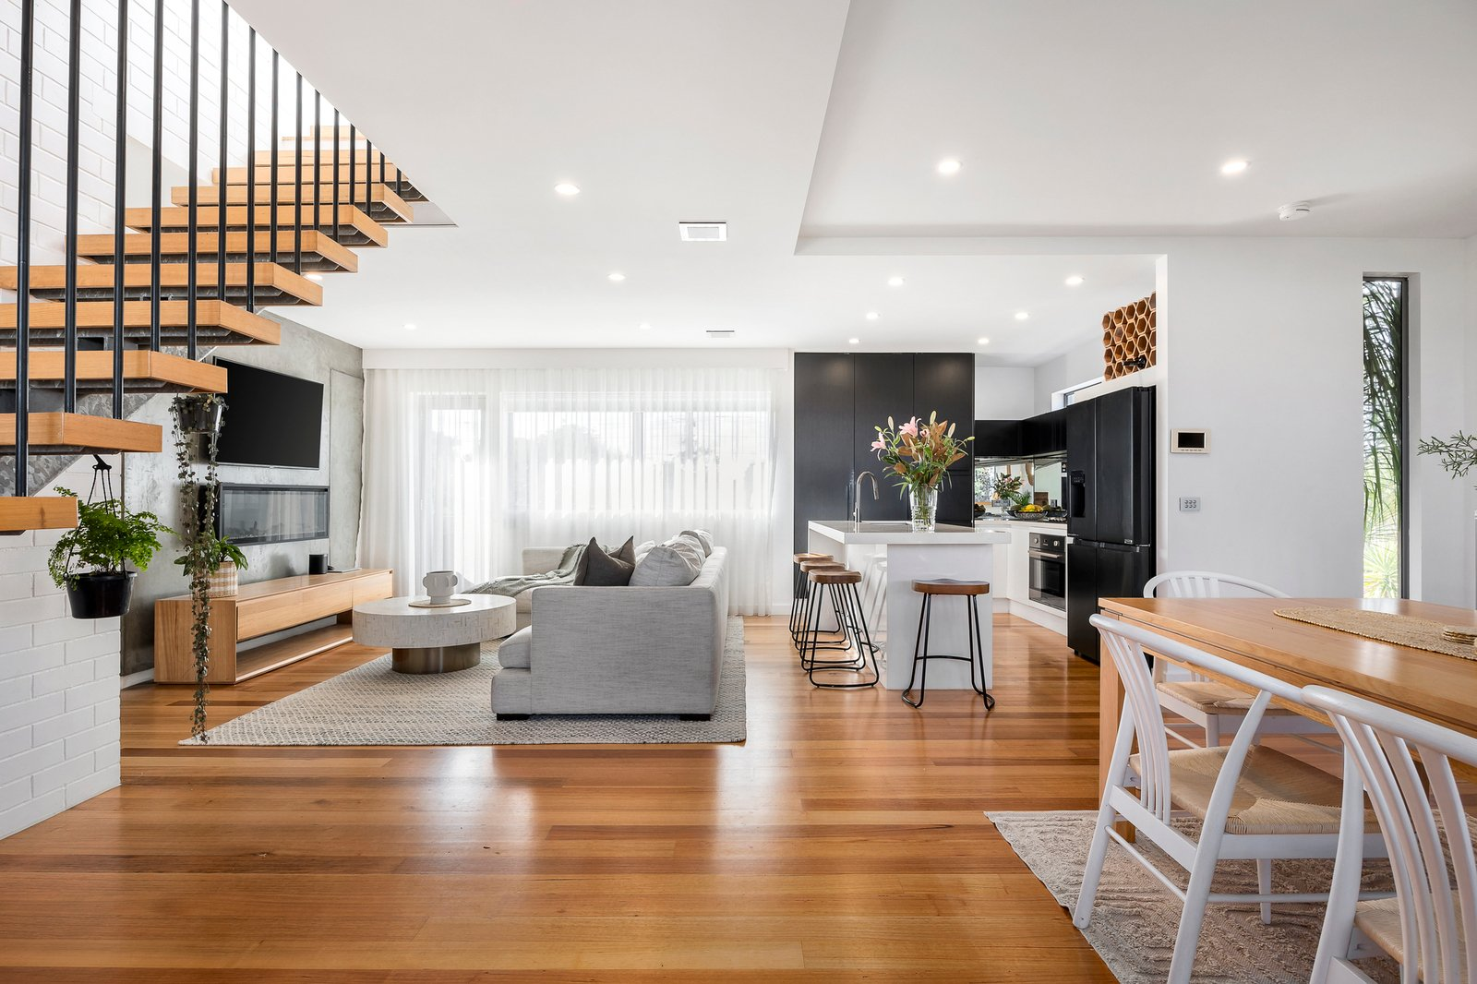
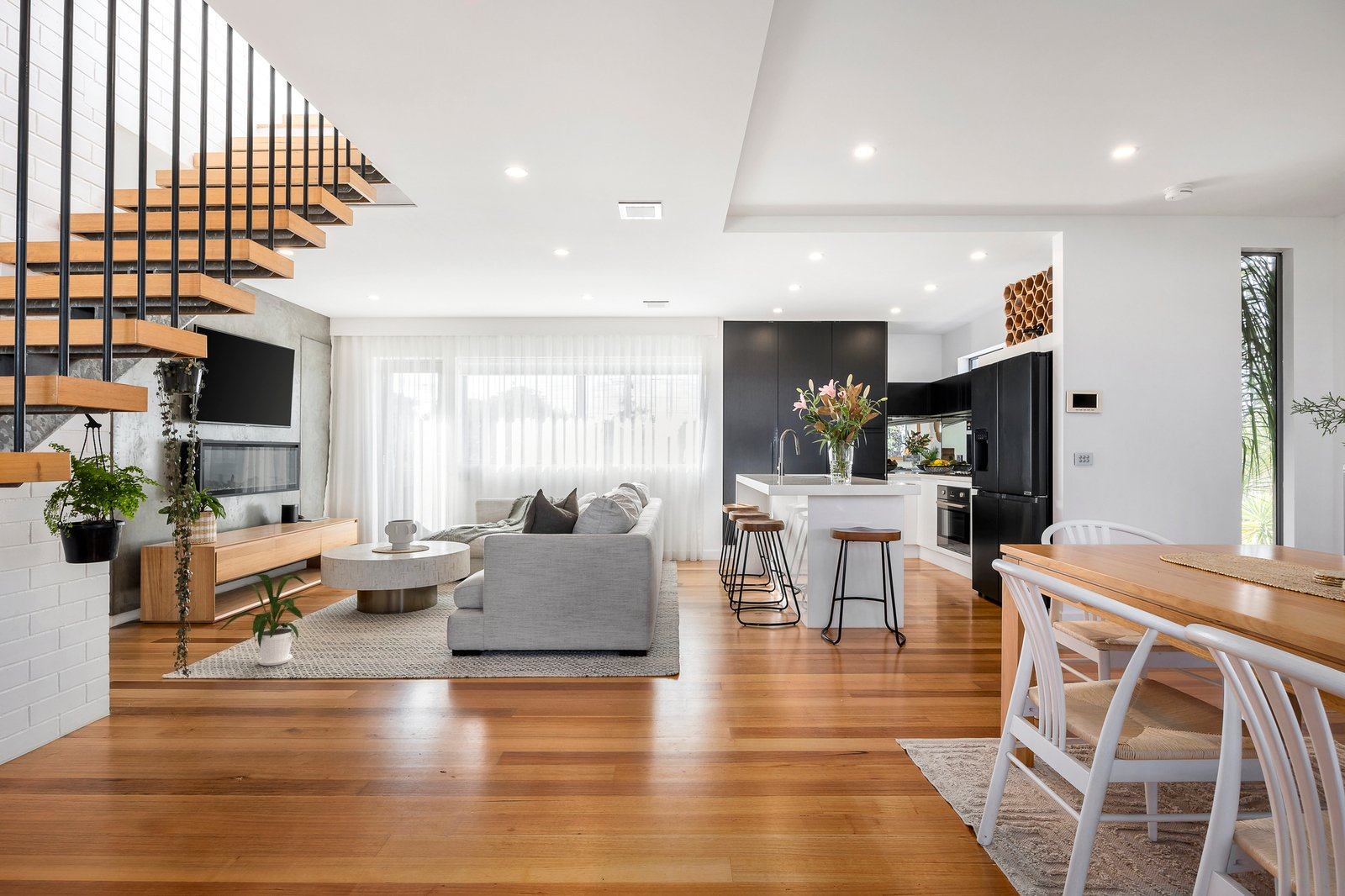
+ house plant [219,573,317,667]
